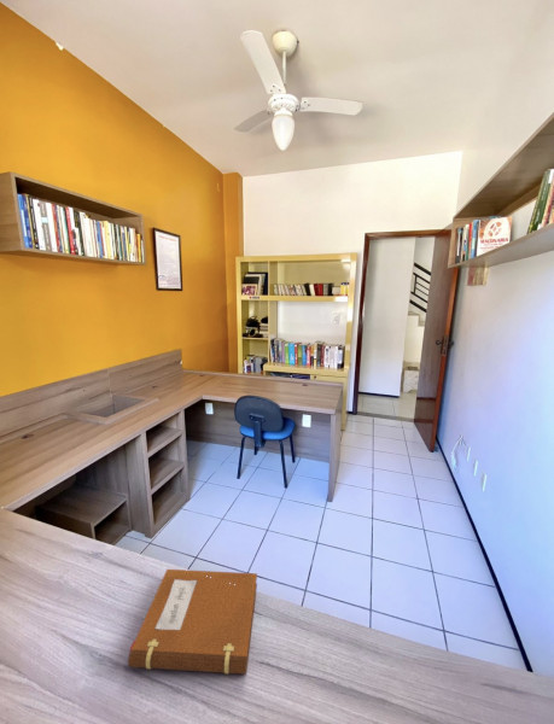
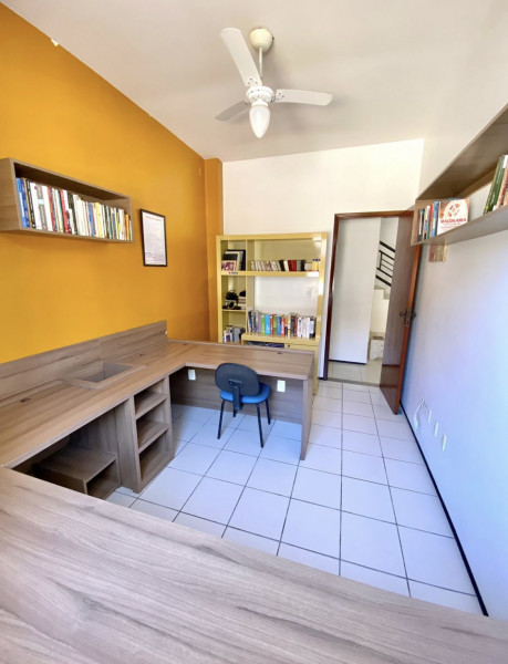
- notebook [127,568,258,676]
